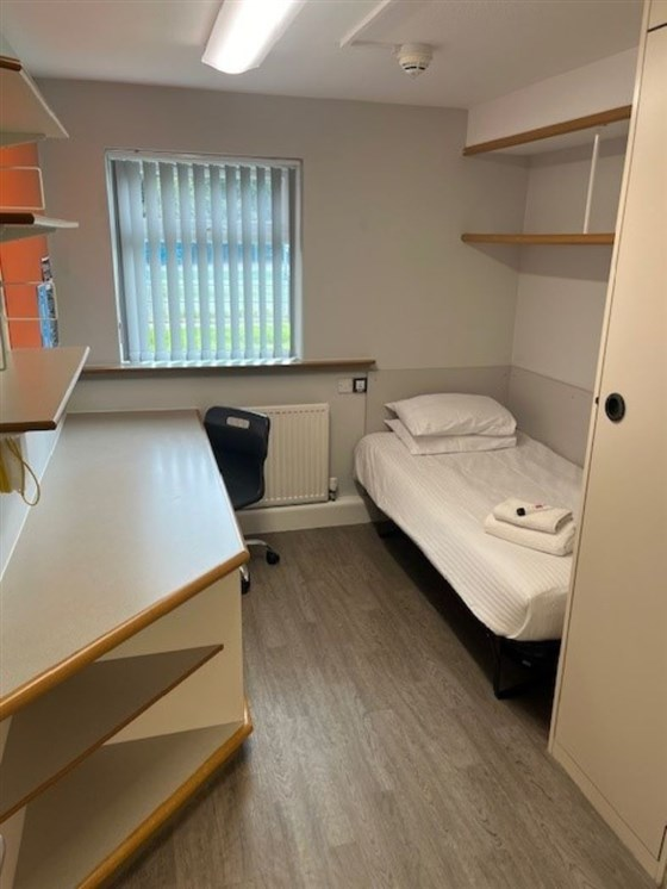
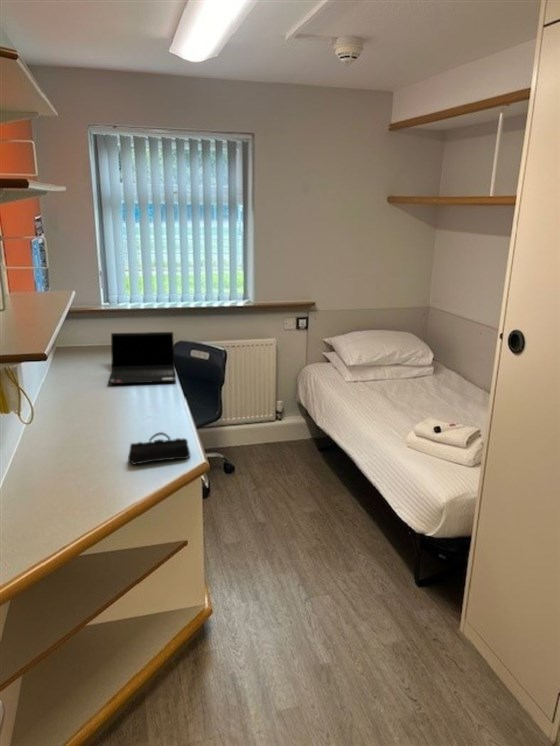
+ pencil case [127,431,191,466]
+ laptop computer [107,331,177,385]
